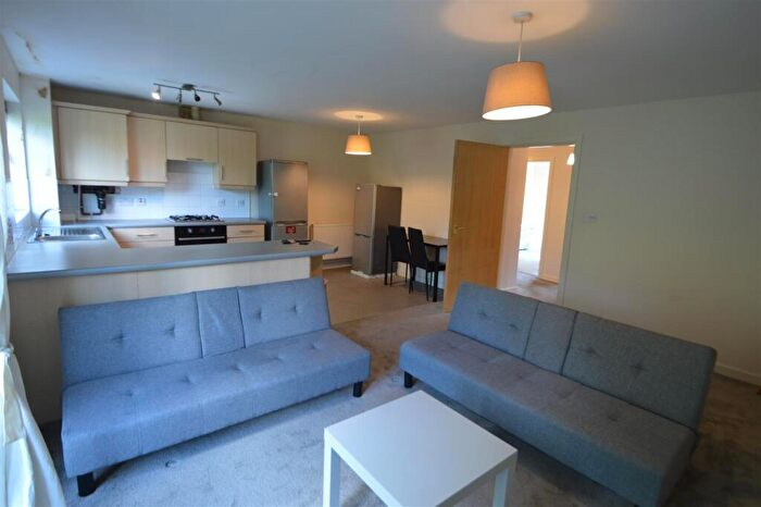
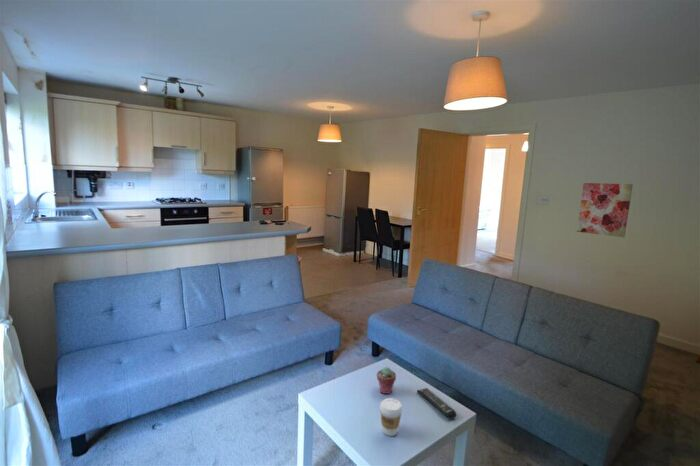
+ wall art [576,182,634,238]
+ potted succulent [376,366,397,395]
+ remote control [416,387,457,420]
+ coffee cup [379,397,403,437]
